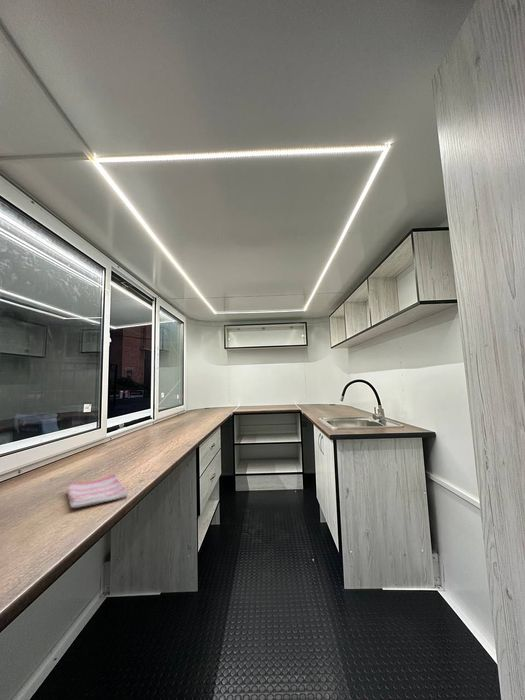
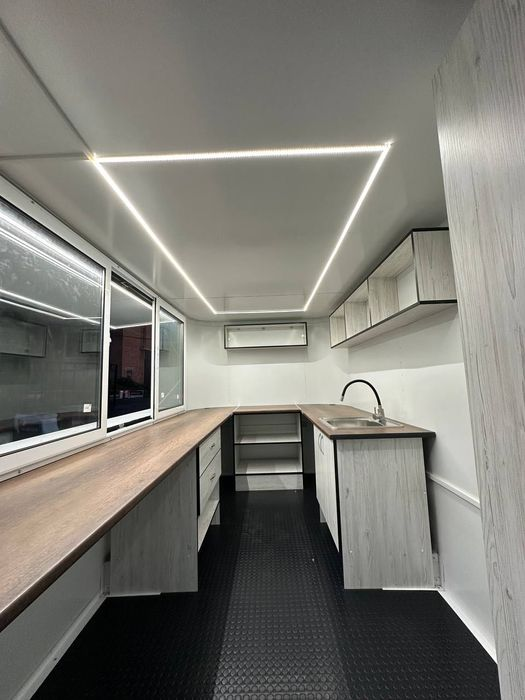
- dish towel [67,473,129,509]
